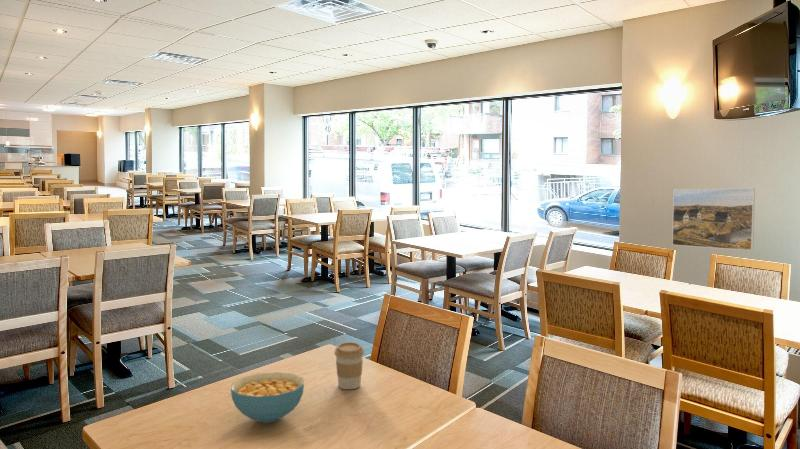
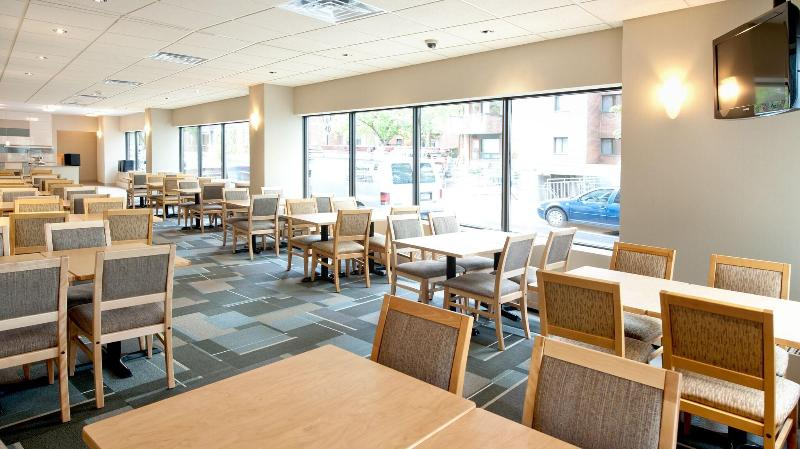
- coffee cup [333,341,365,390]
- cereal bowl [230,371,305,424]
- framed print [671,187,756,251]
